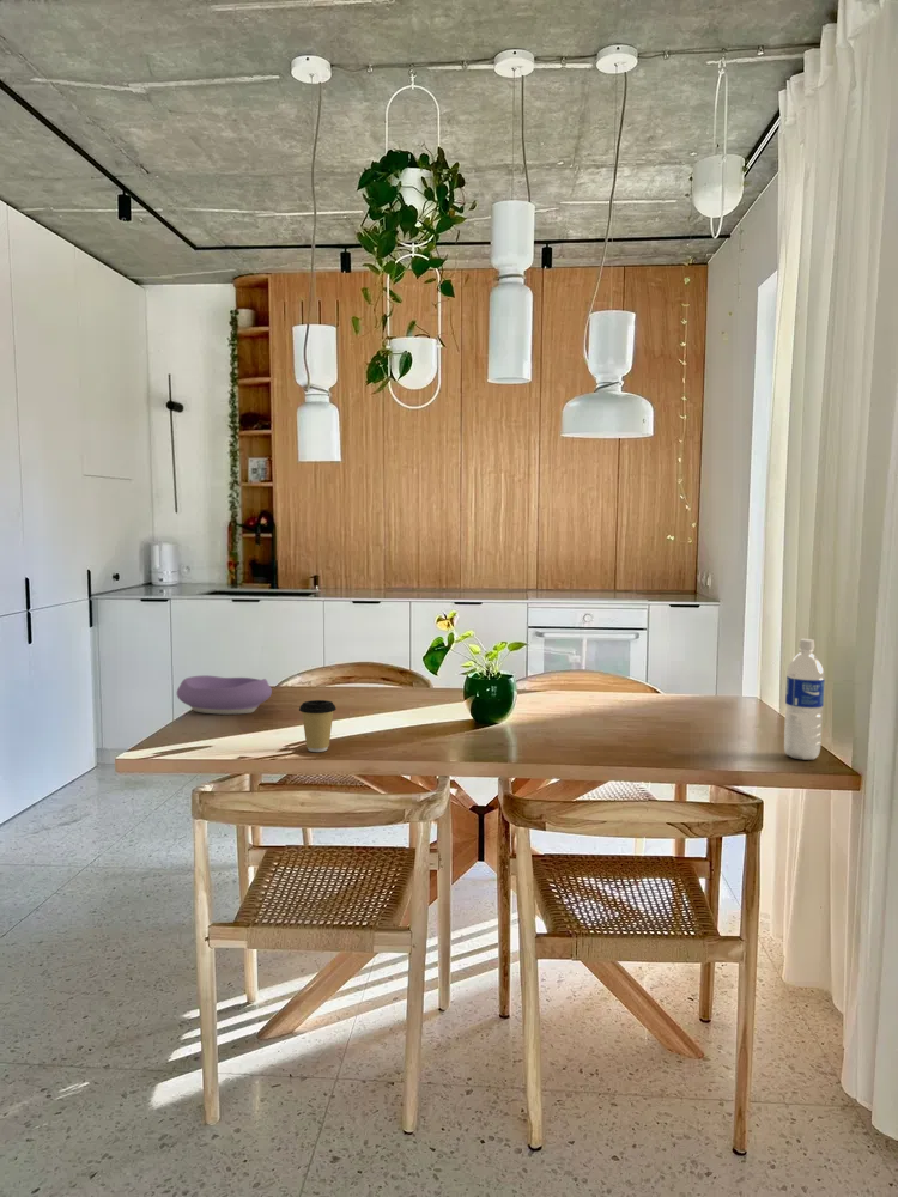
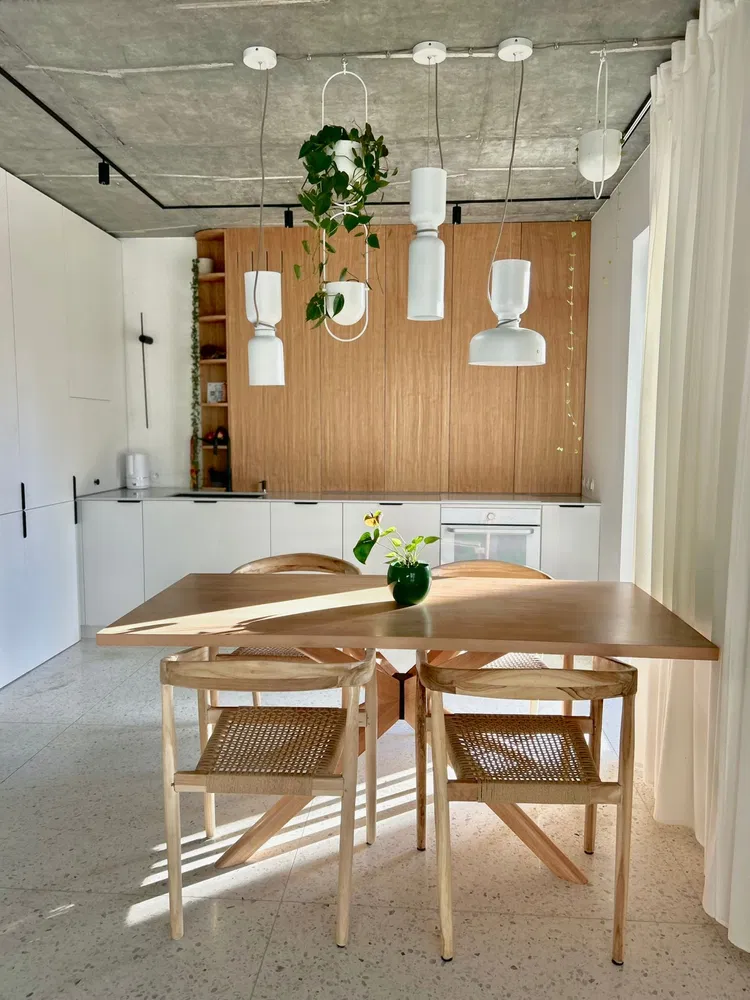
- coffee cup [298,699,338,753]
- bowl [176,675,273,716]
- water bottle [783,638,826,761]
